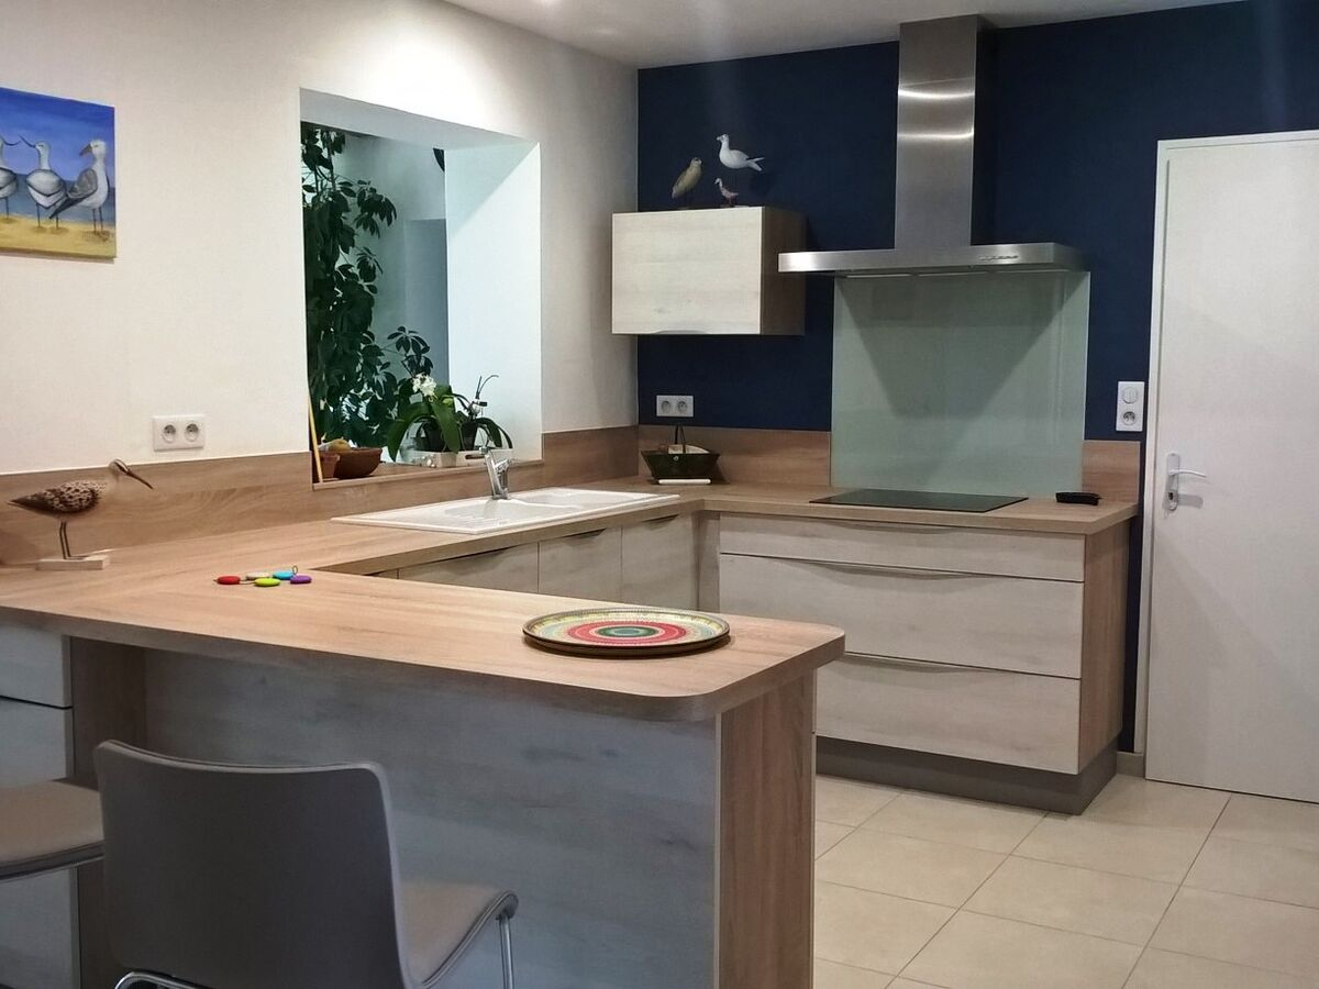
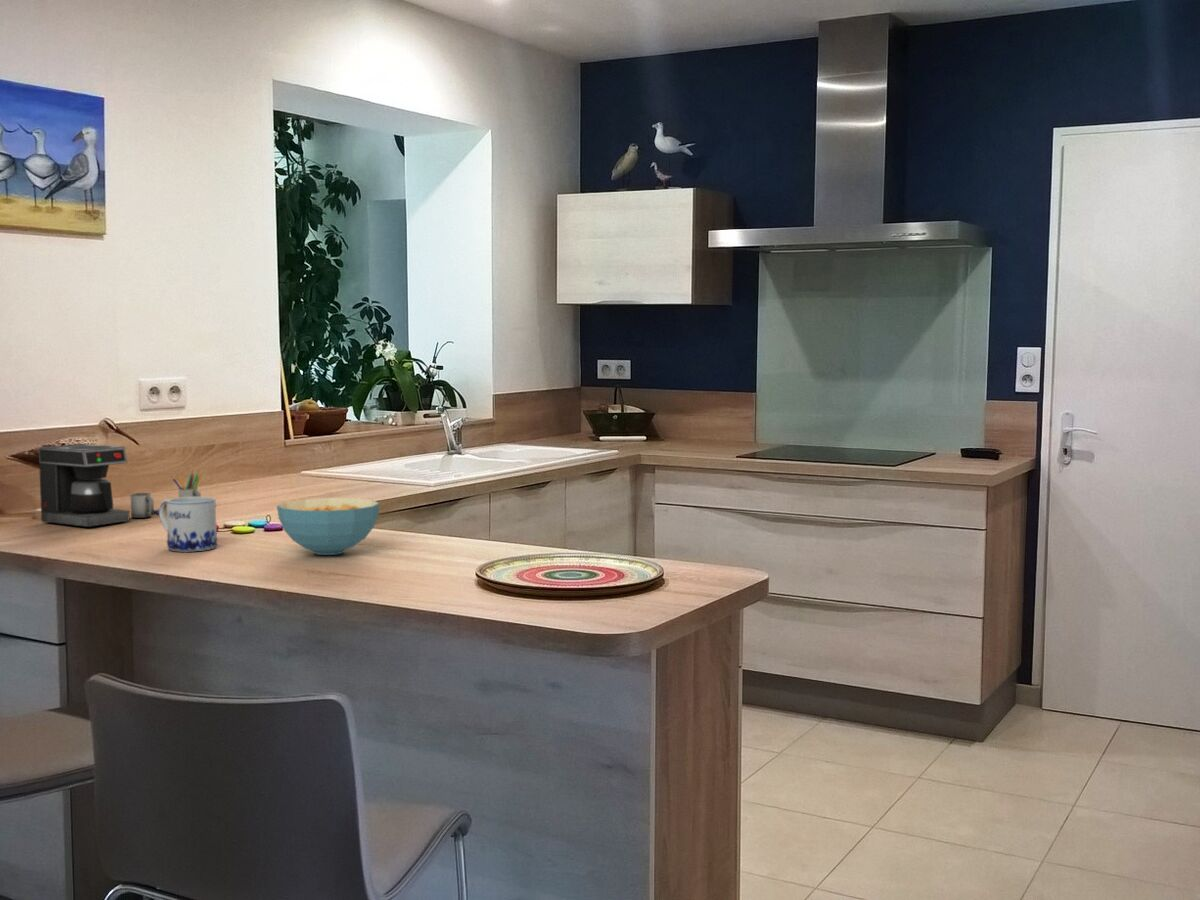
+ coffee maker [38,443,202,528]
+ cereal bowl [276,497,381,556]
+ mug [158,496,218,553]
